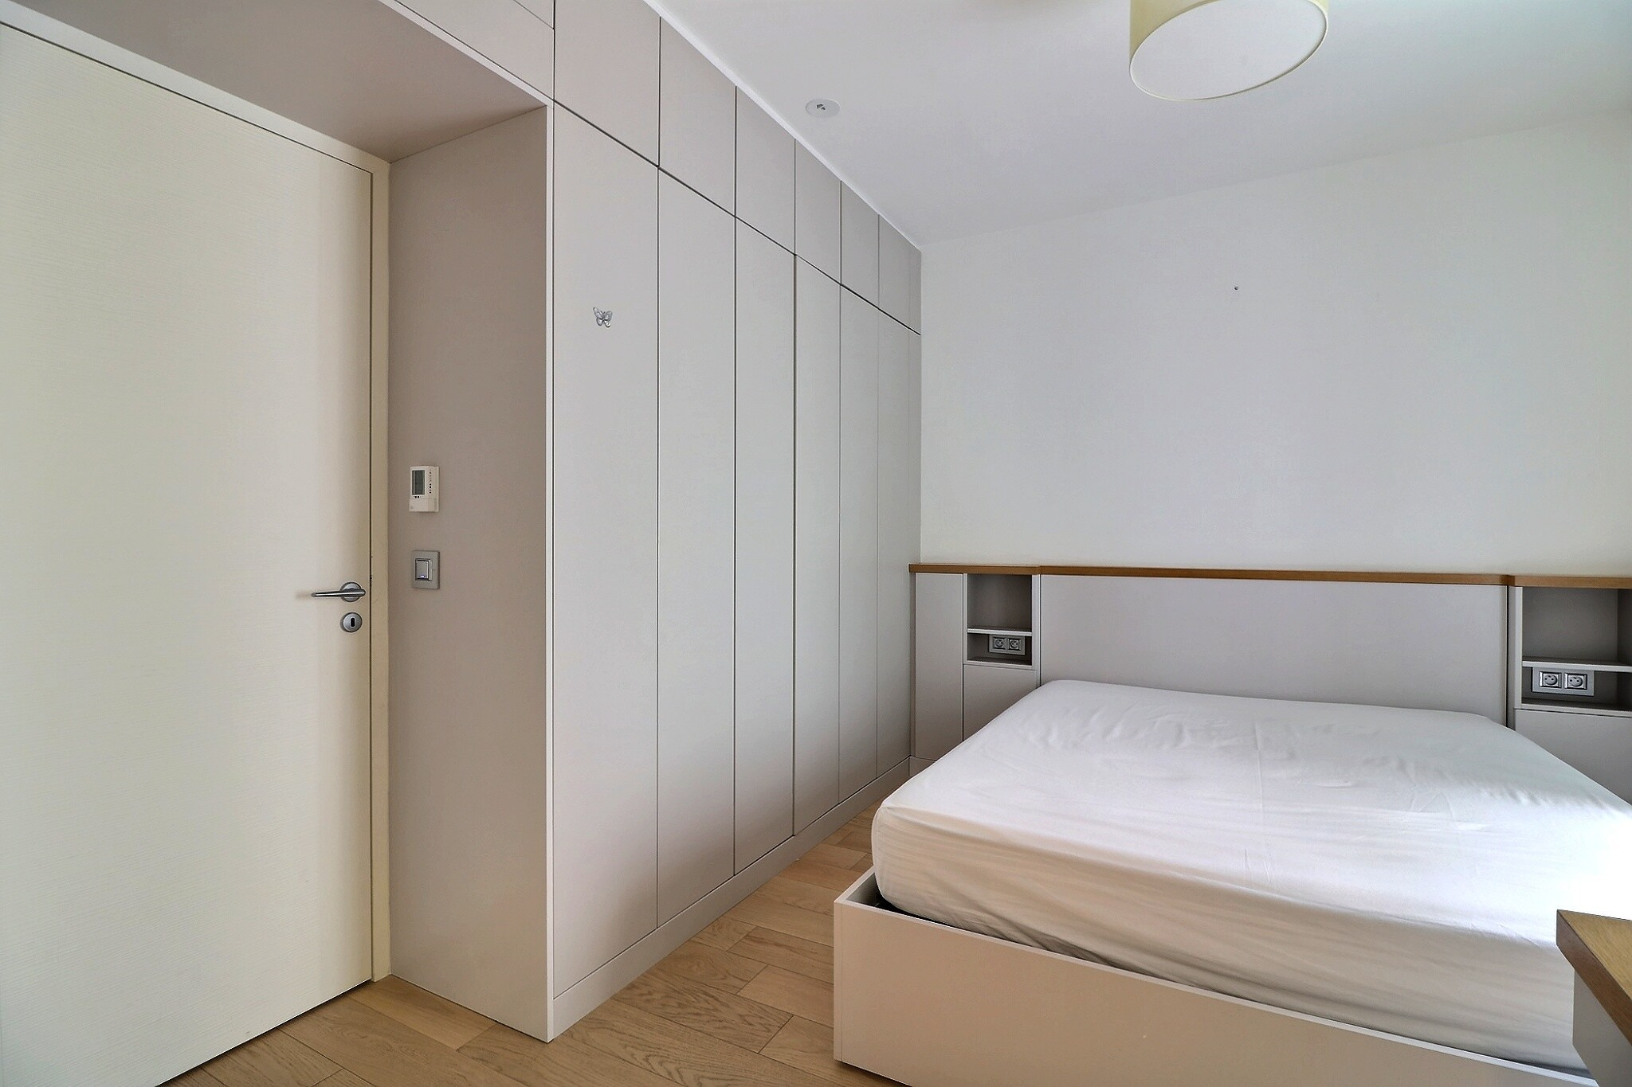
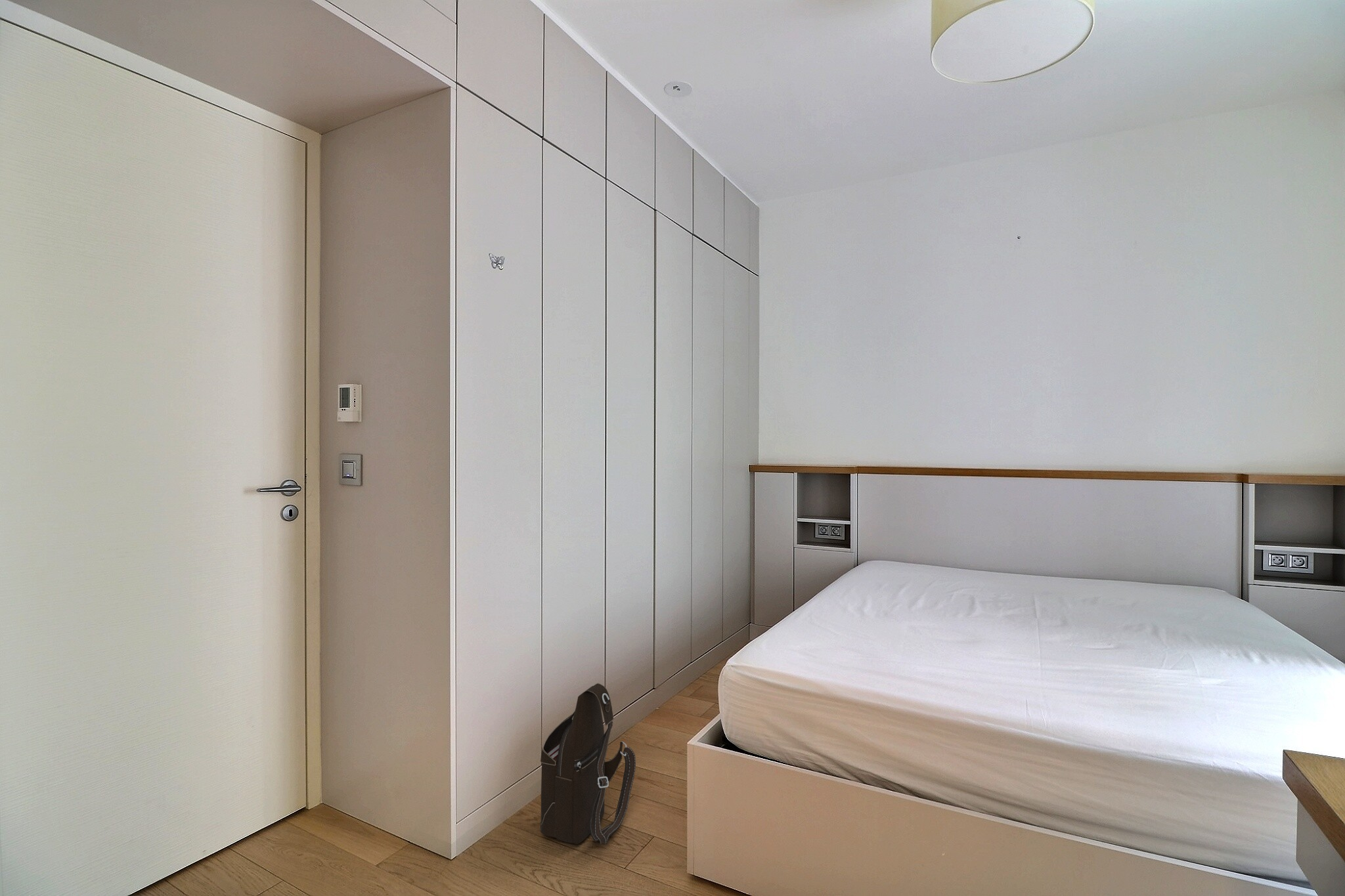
+ shoulder bag [540,683,636,845]
